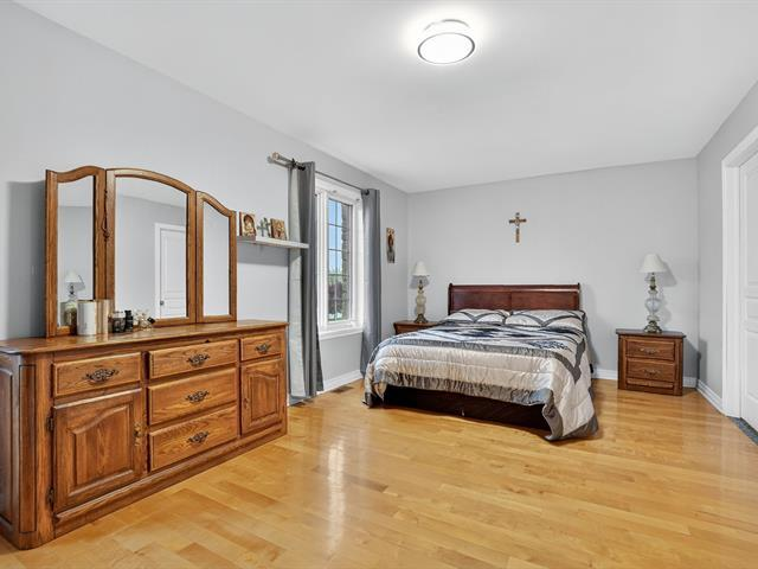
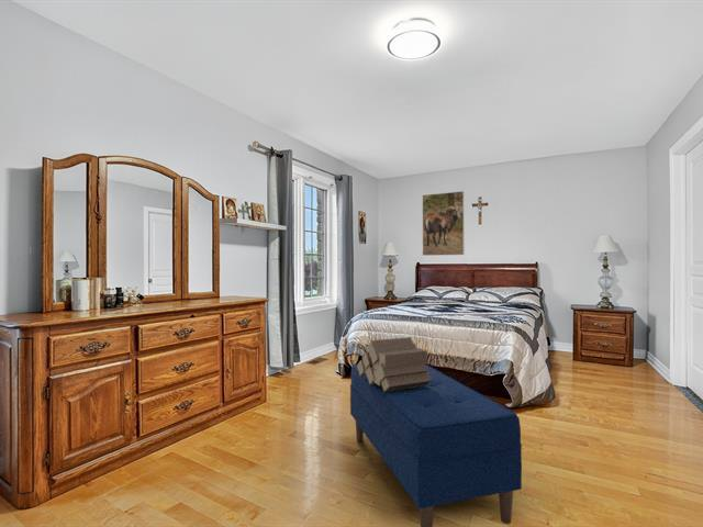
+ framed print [422,190,465,257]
+ log pile [357,336,432,392]
+ bench [349,363,523,527]
